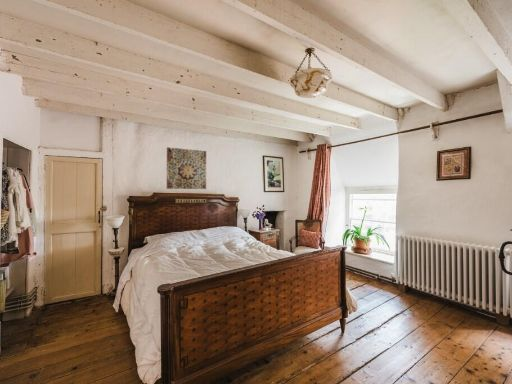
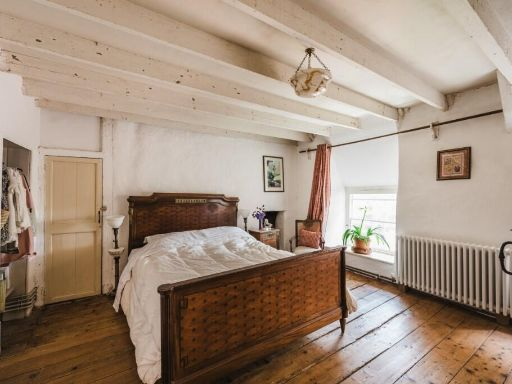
- wall art [166,146,207,190]
